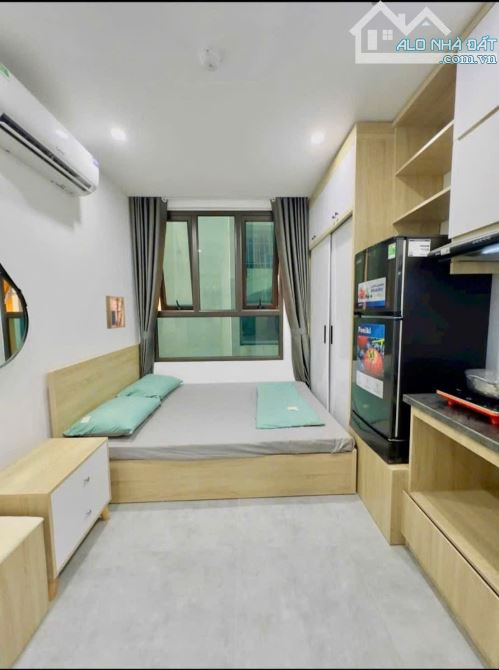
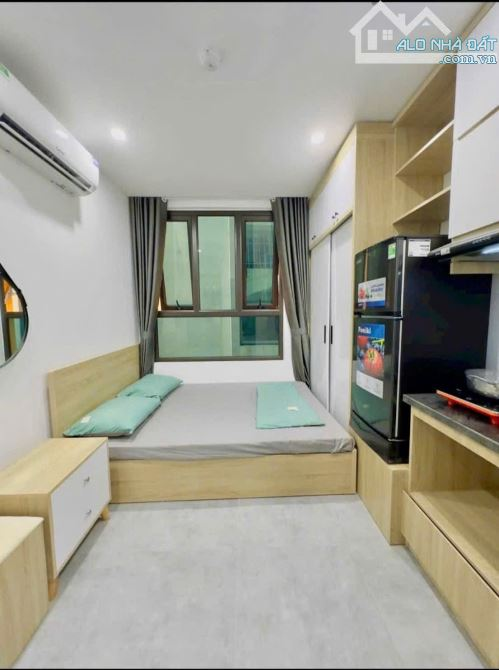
- wall art [105,295,126,330]
